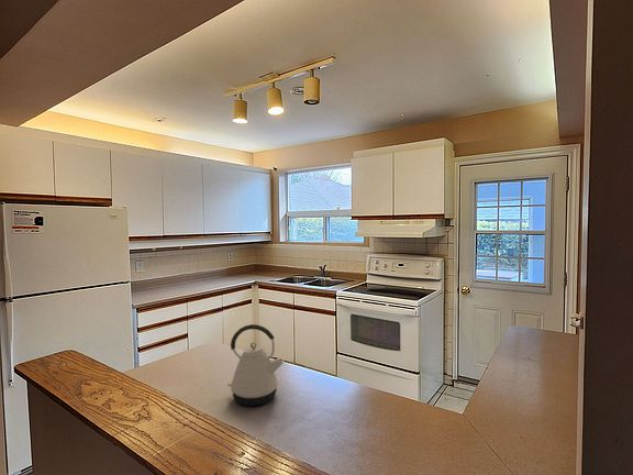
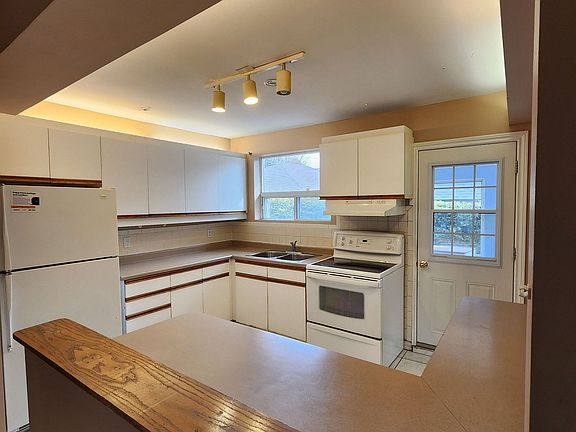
- kettle [227,323,285,407]
